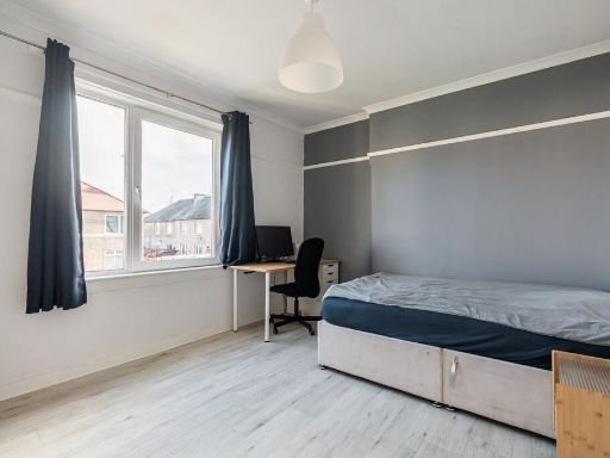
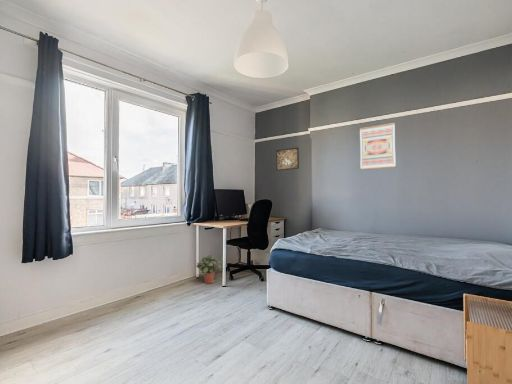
+ potted plant [195,254,224,285]
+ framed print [275,146,300,172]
+ wall art [359,122,397,171]
